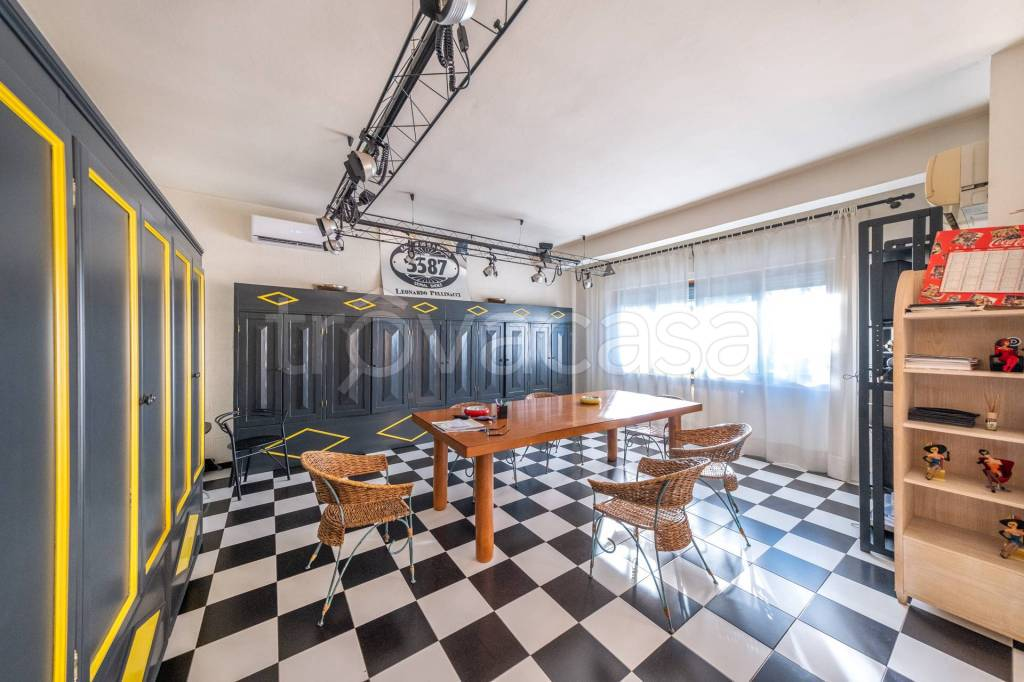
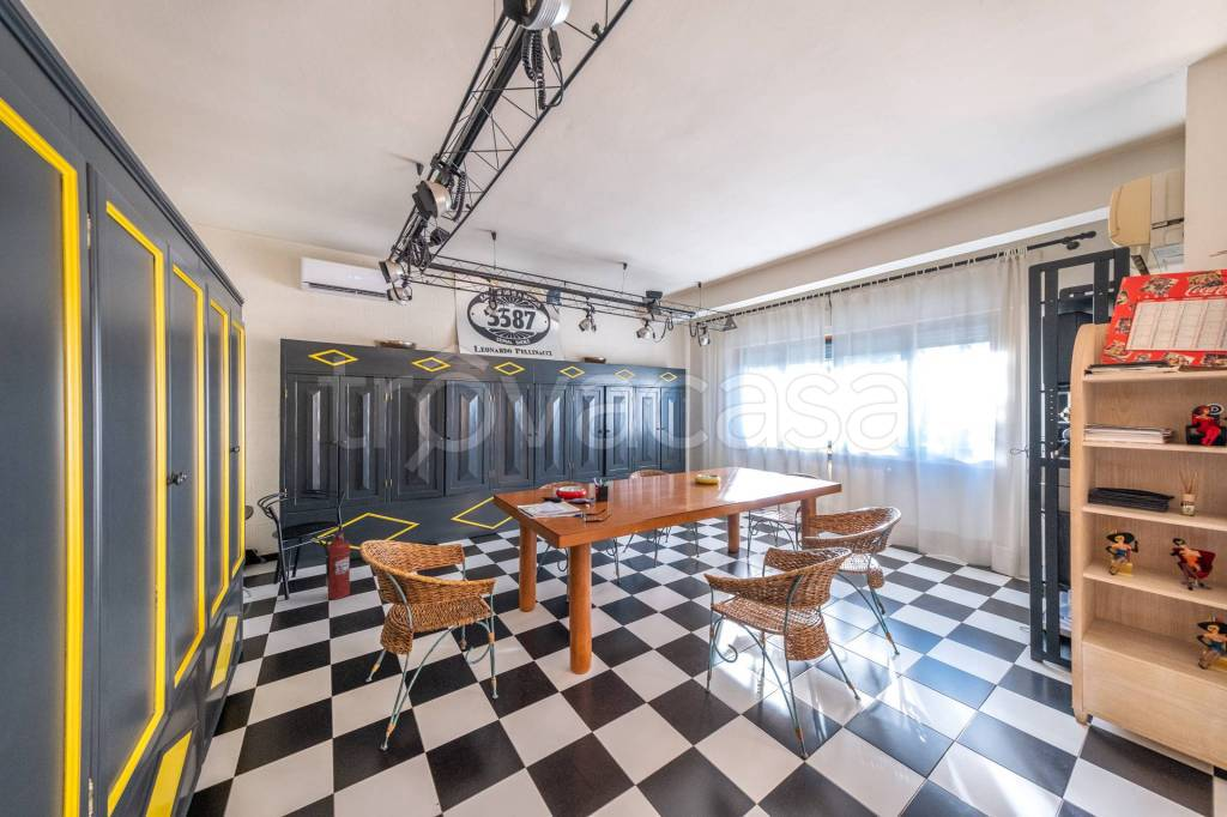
+ fire extinguisher [324,526,352,600]
